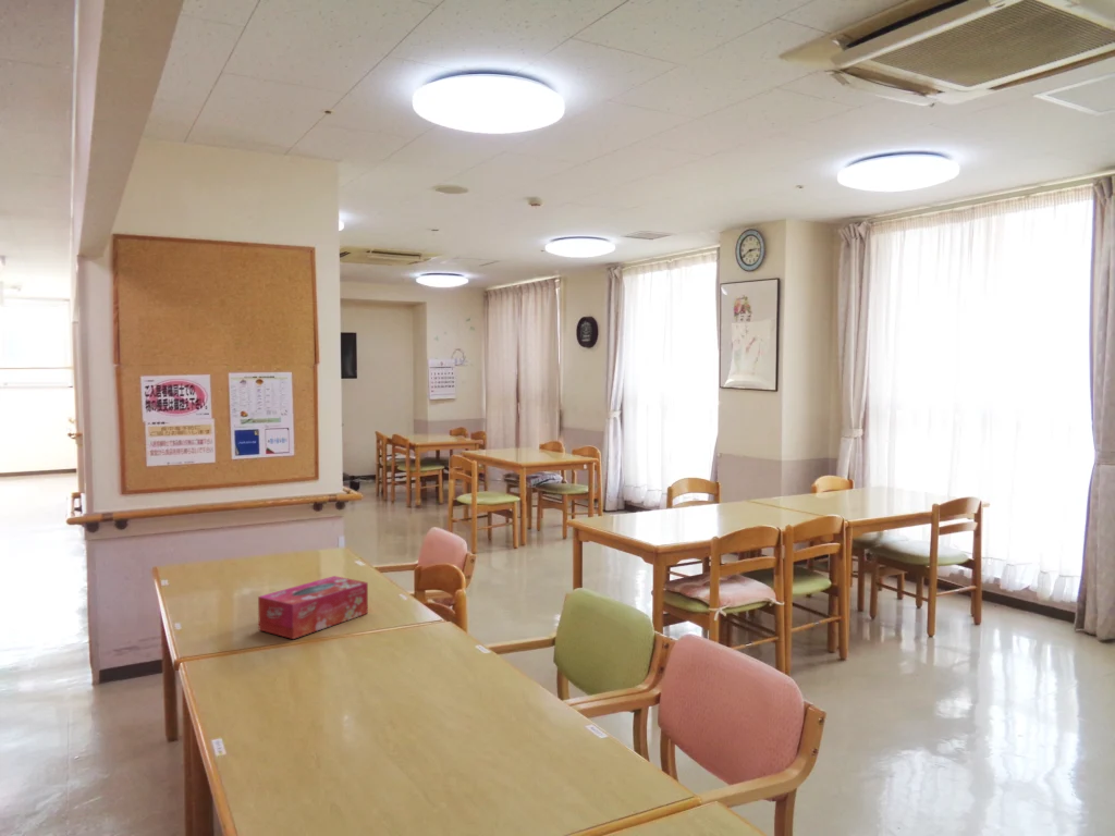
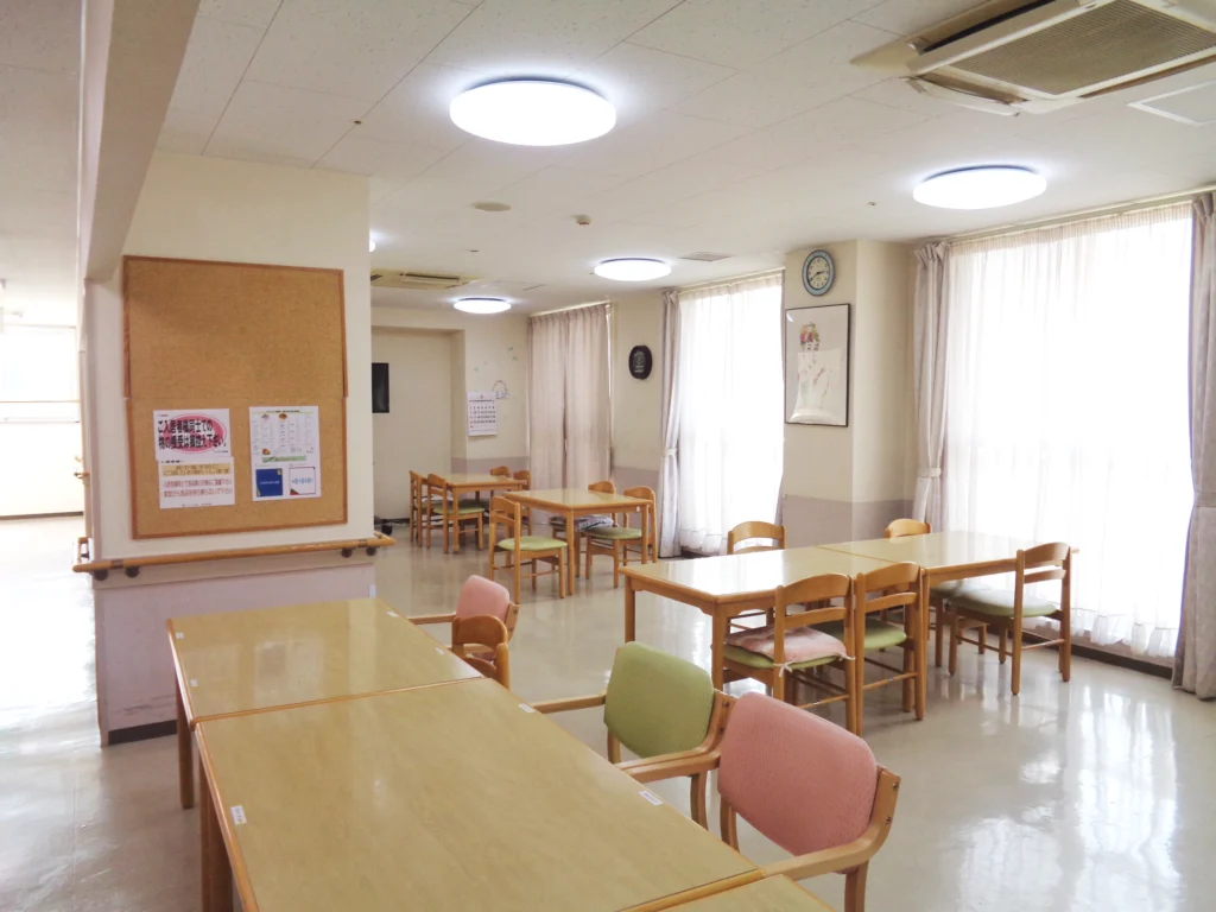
- tissue box [257,575,369,640]
